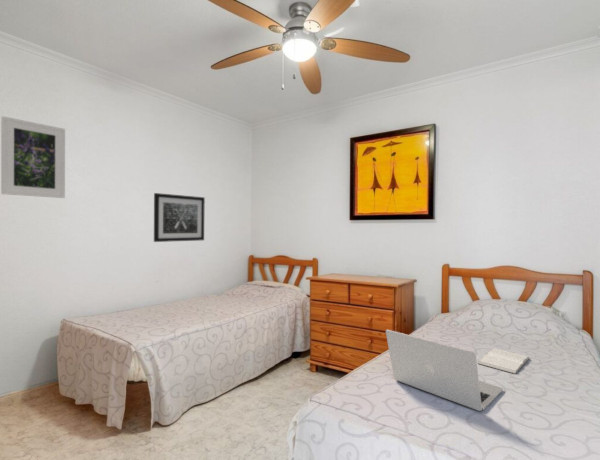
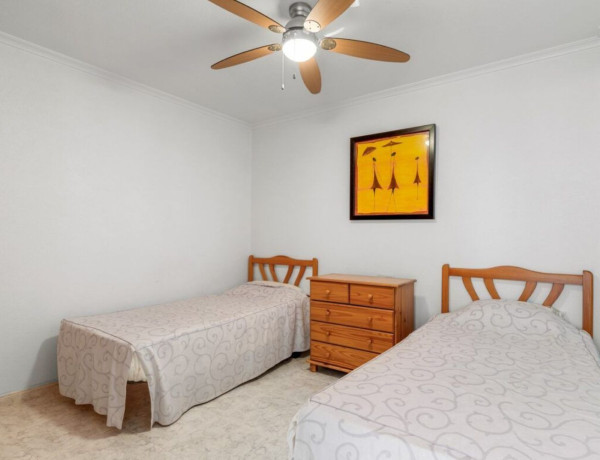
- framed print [0,115,66,199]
- wall art [153,192,206,243]
- laptop [385,329,504,412]
- book [477,348,530,375]
